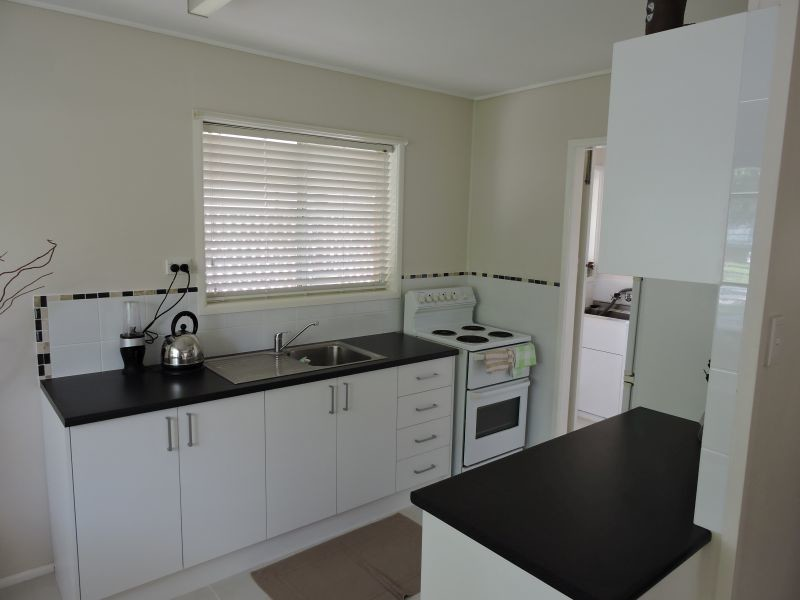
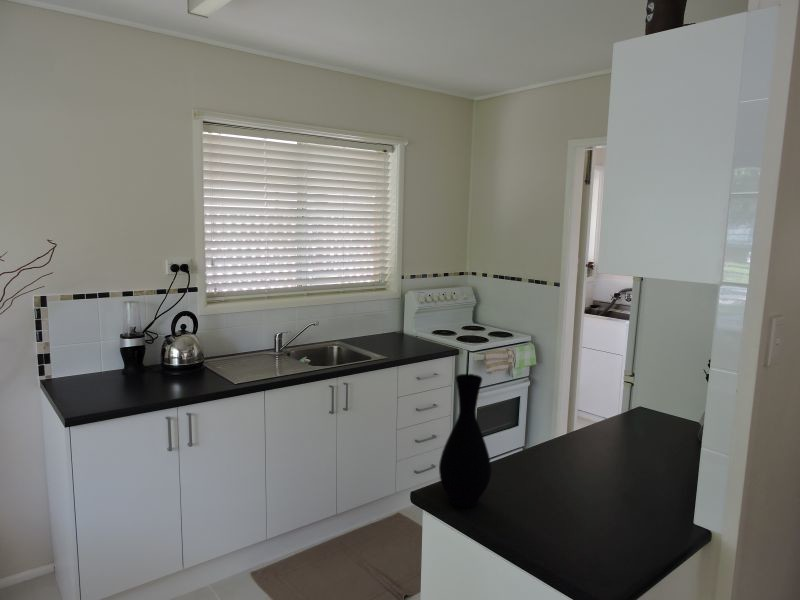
+ vase [438,373,492,509]
